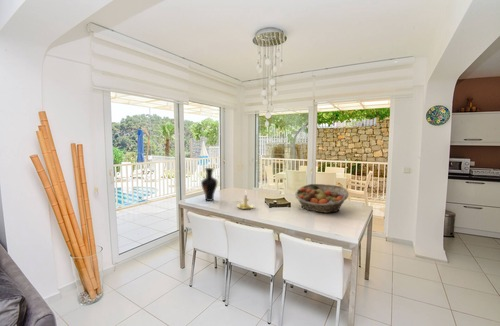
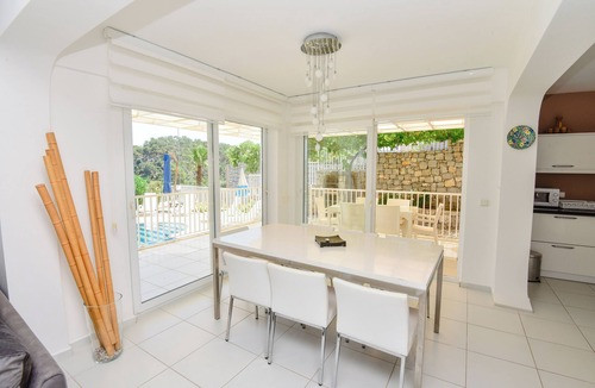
- candle holder [236,191,255,210]
- vase [200,167,218,202]
- fruit basket [294,183,349,214]
